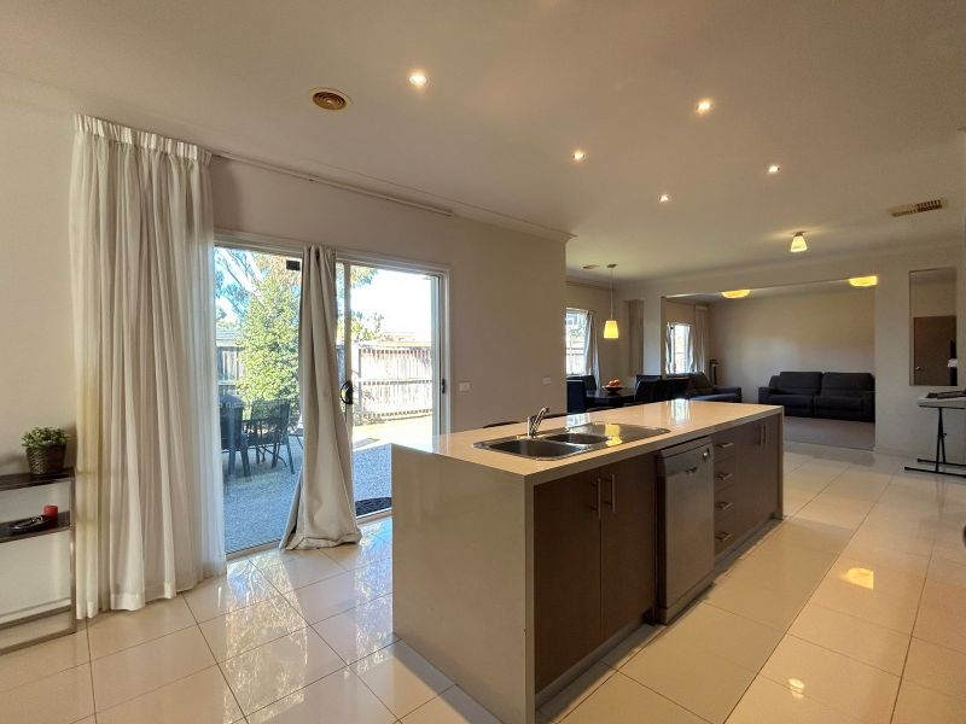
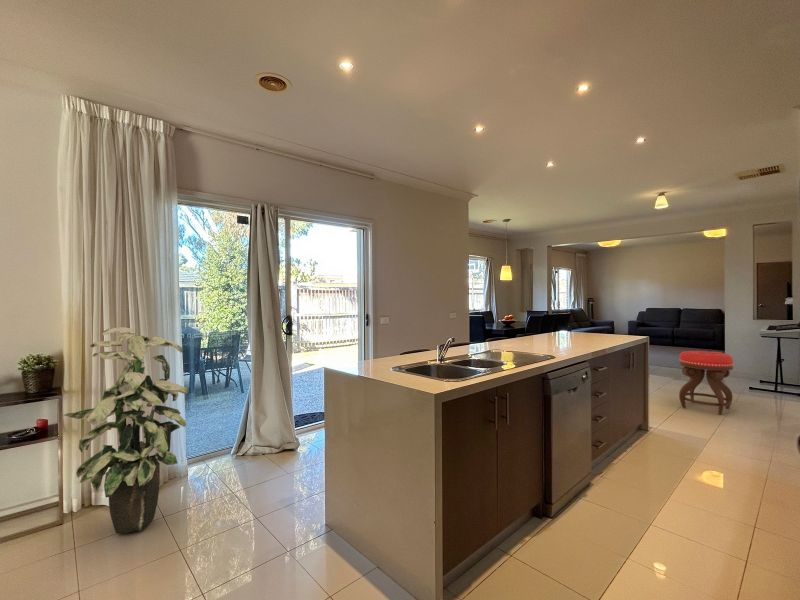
+ stool [678,350,735,416]
+ indoor plant [63,326,188,535]
